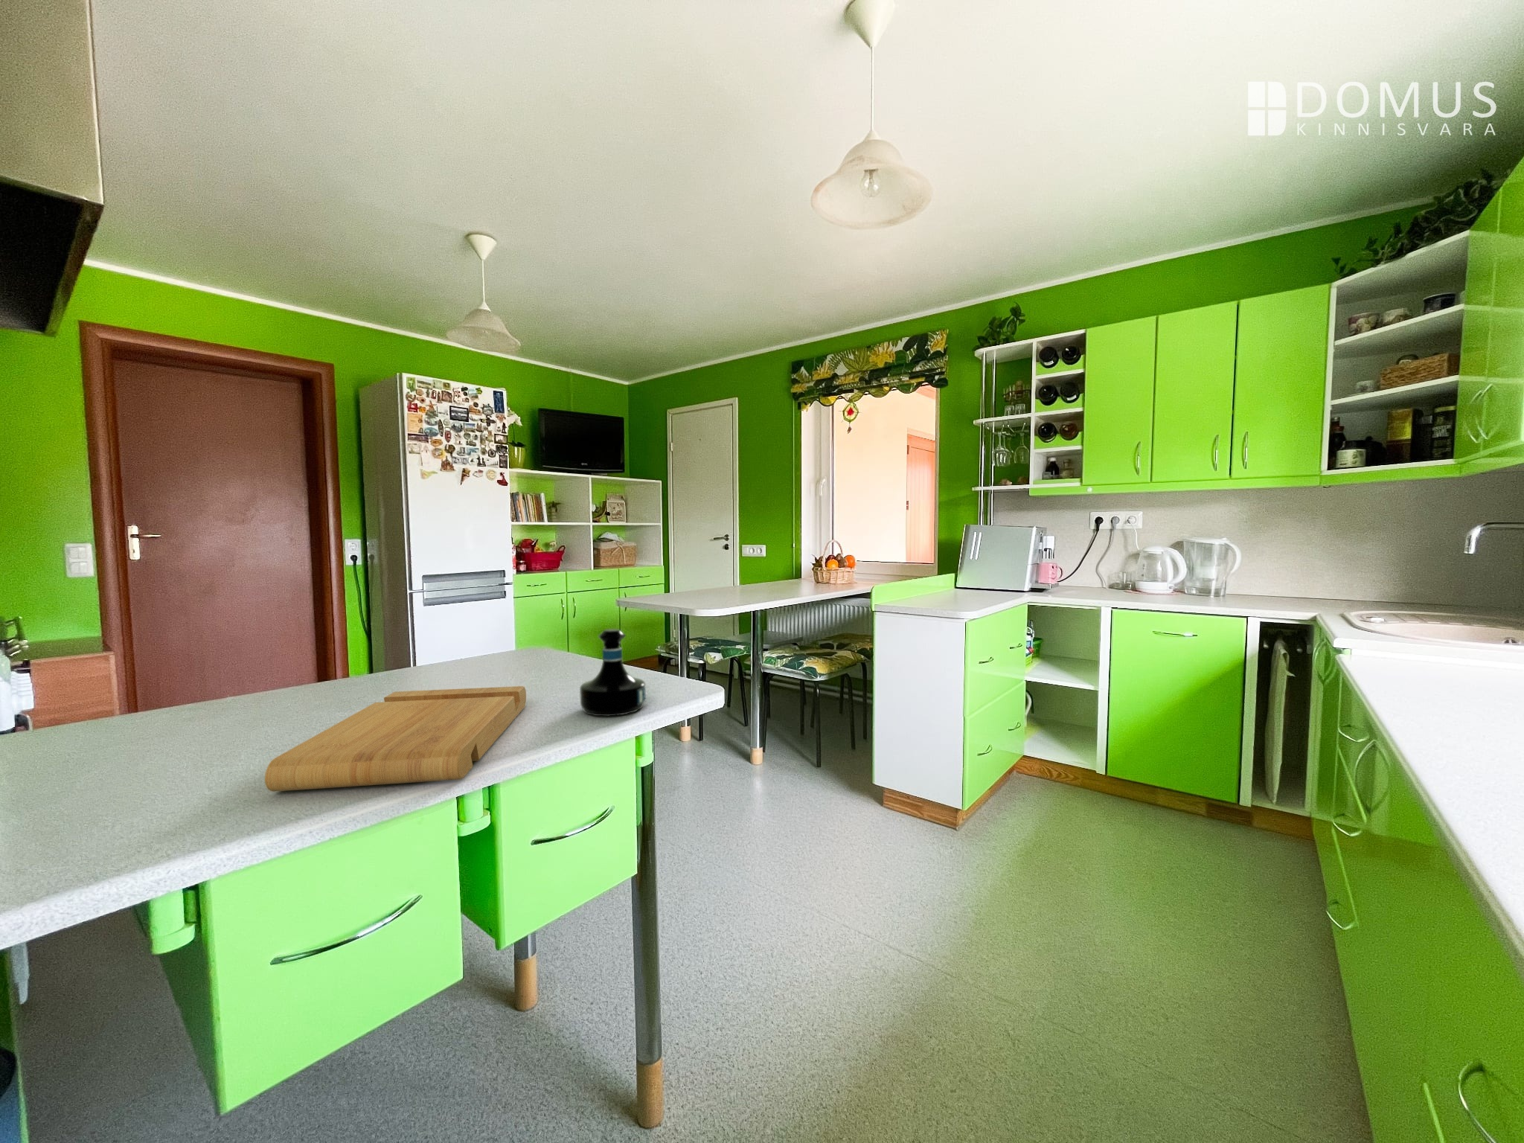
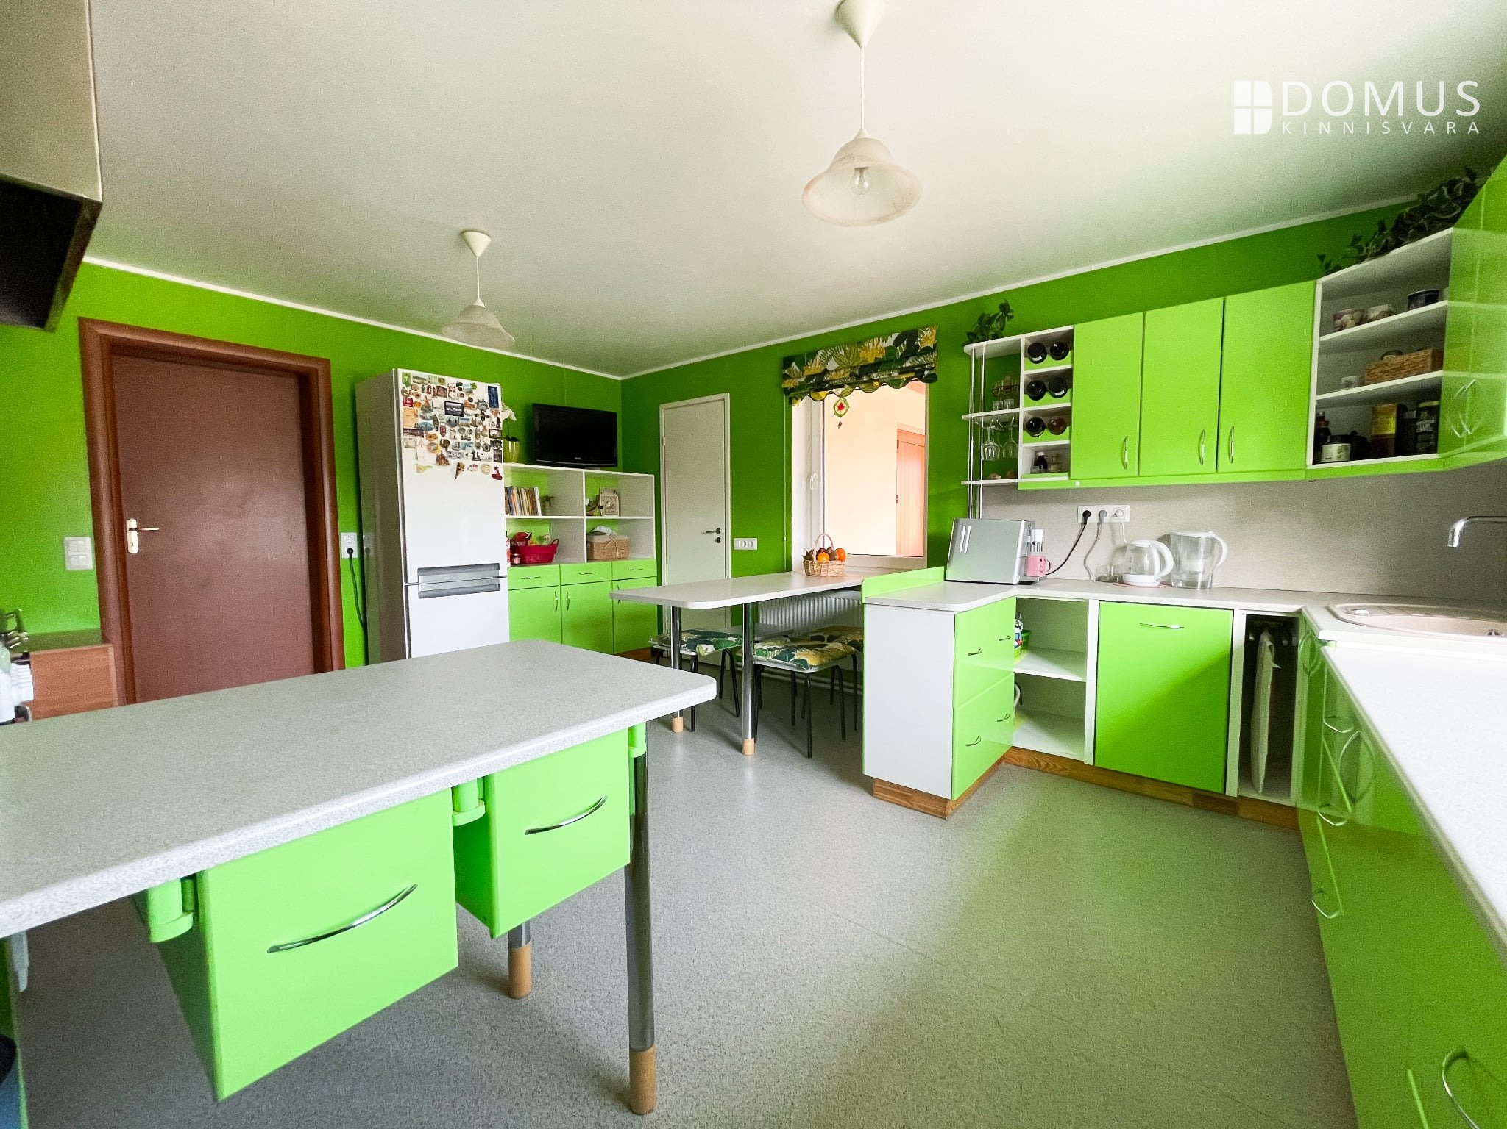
- tequila bottle [578,628,647,717]
- cutting board [264,686,527,792]
